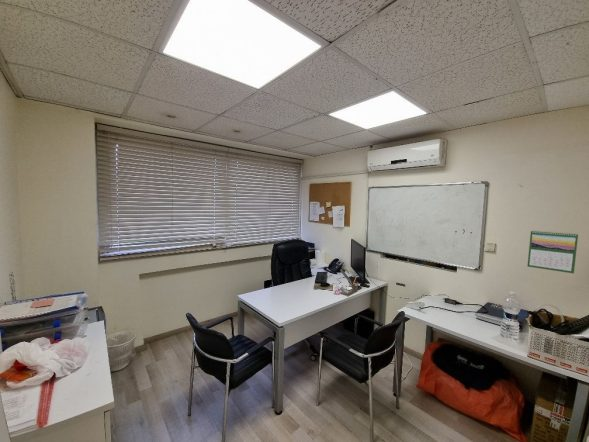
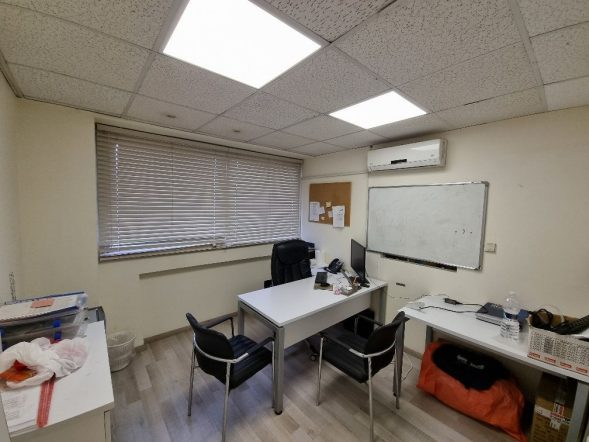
- calendar [526,229,579,274]
